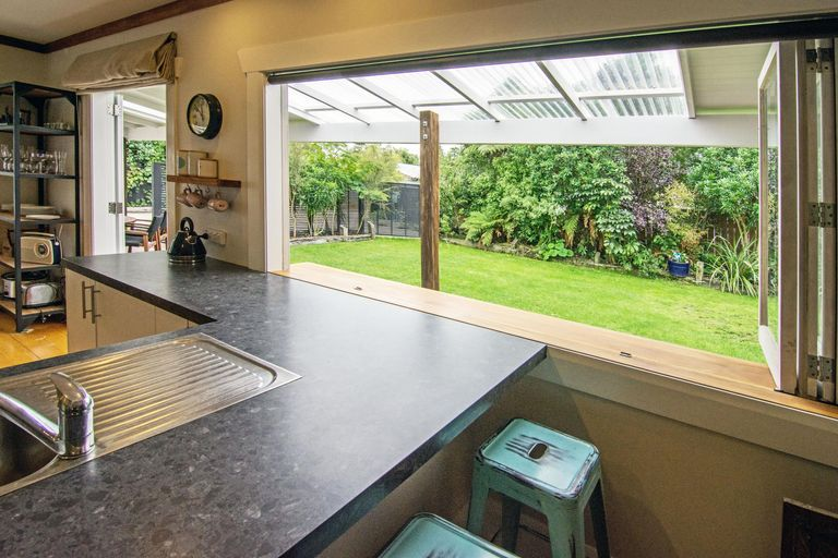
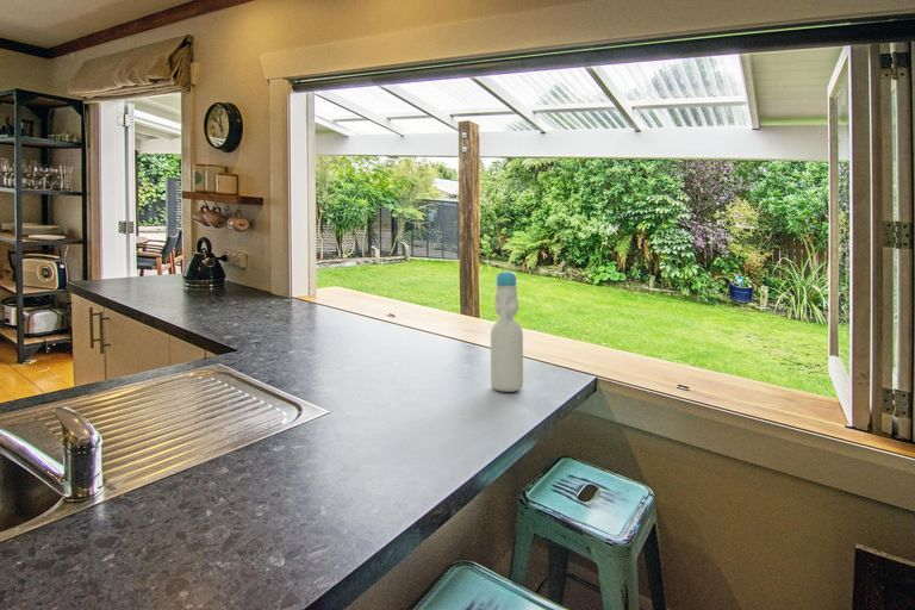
+ bottle [490,269,524,393]
